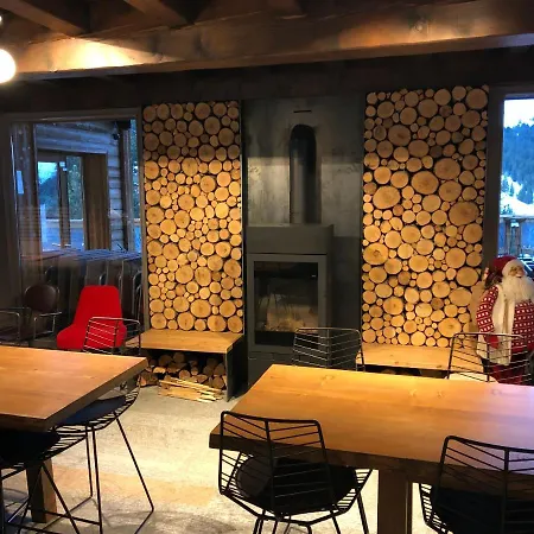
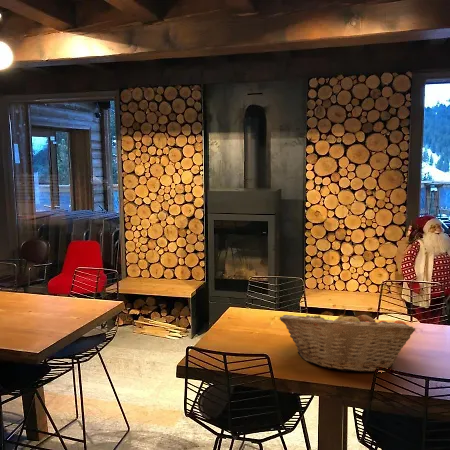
+ fruit basket [279,308,416,373]
